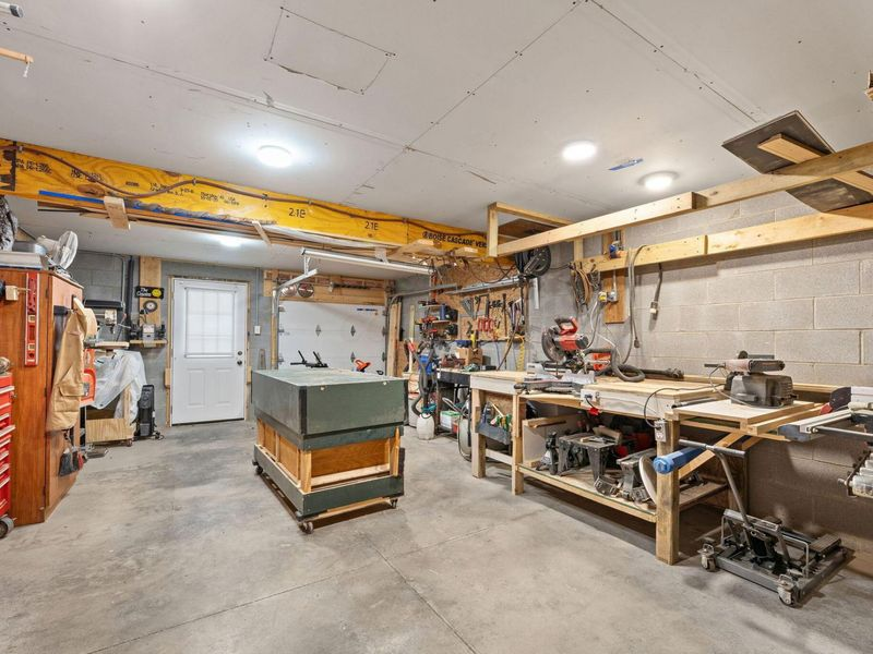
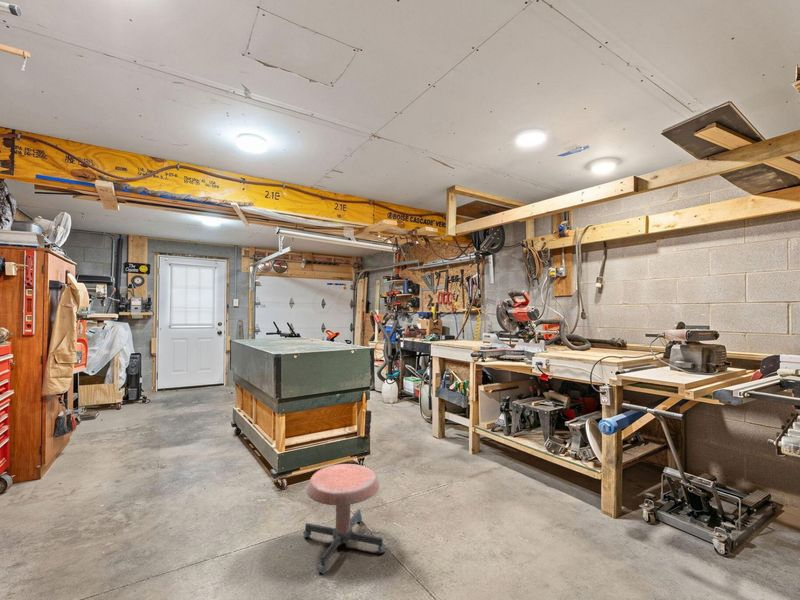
+ stool [302,463,387,575]
